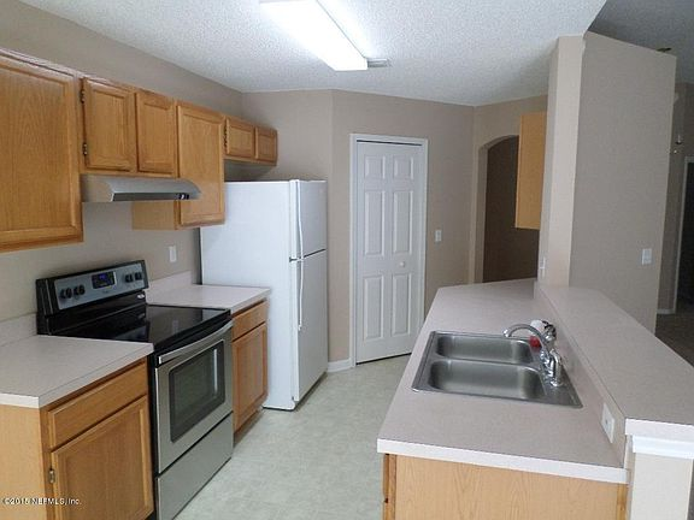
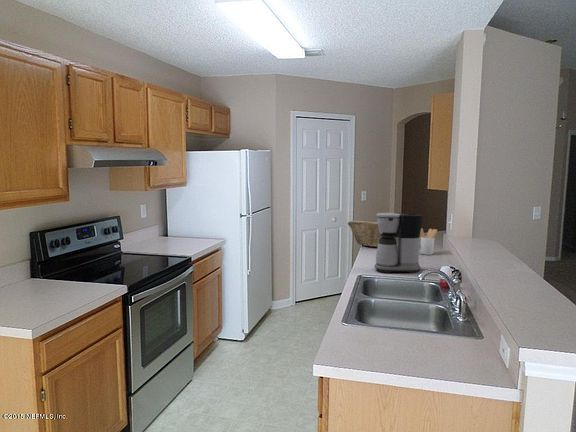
+ coffee maker [374,212,423,274]
+ utensil holder [420,227,439,256]
+ fruit basket [347,220,398,249]
